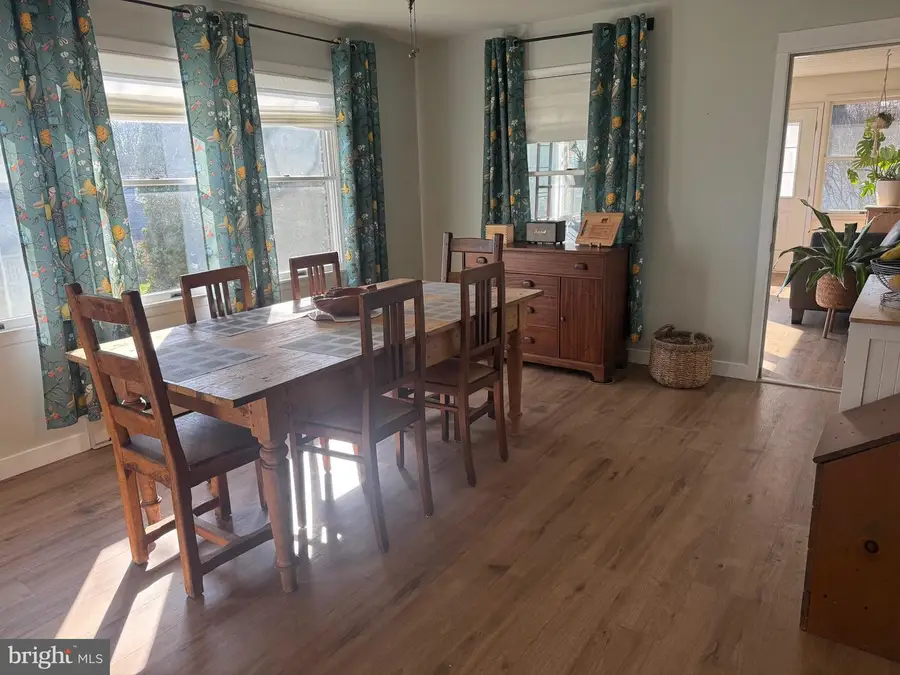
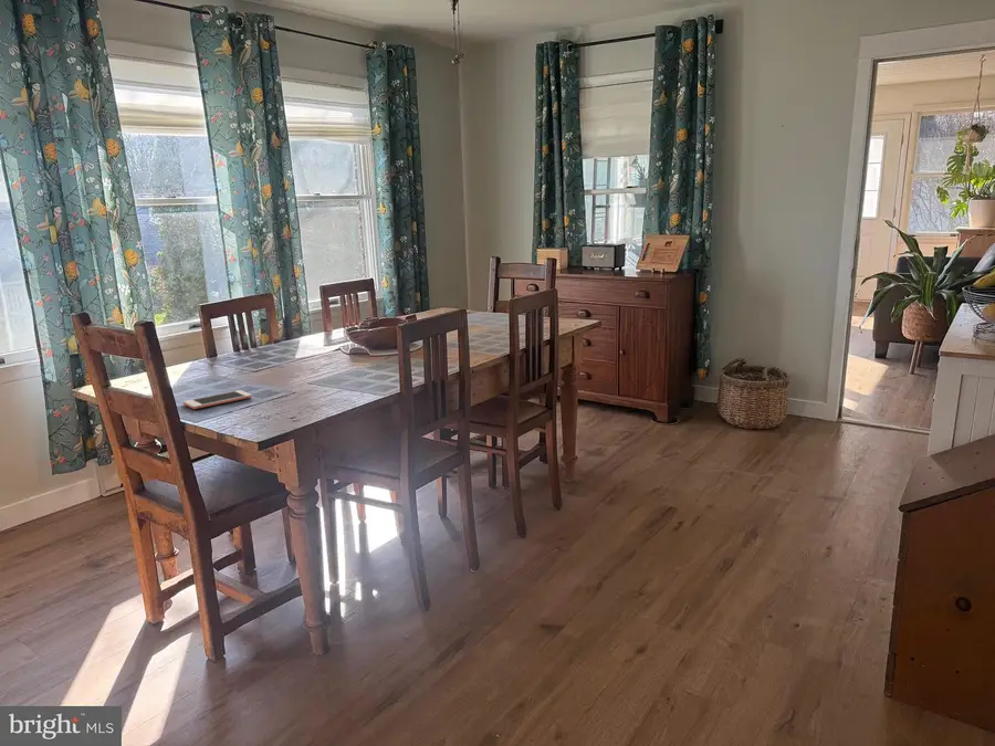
+ cell phone [182,389,253,410]
